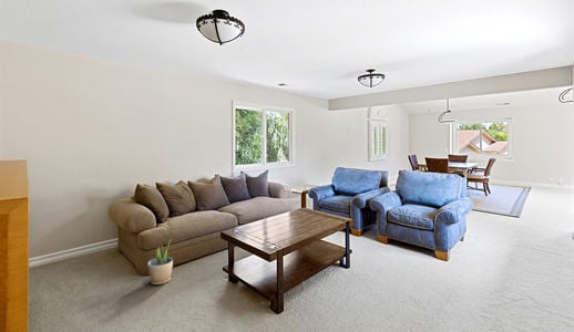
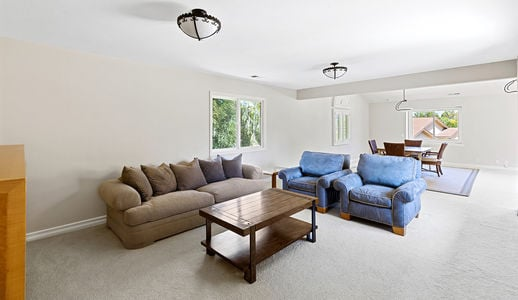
- potted plant [146,239,174,286]
